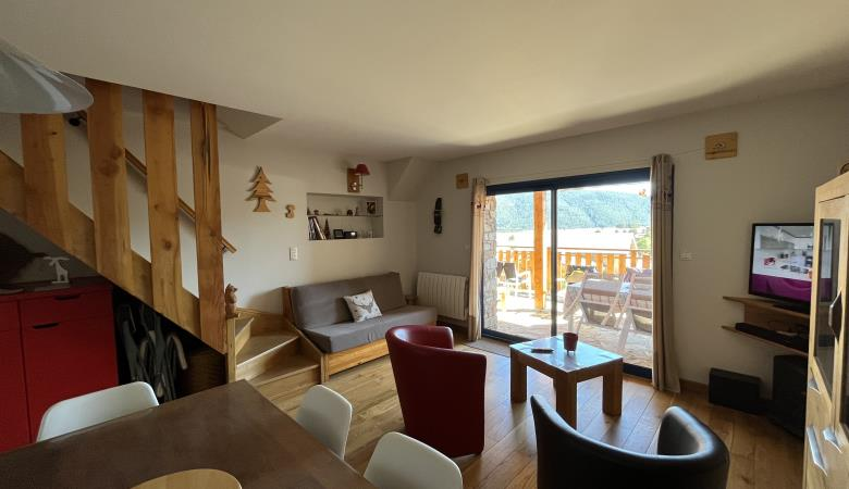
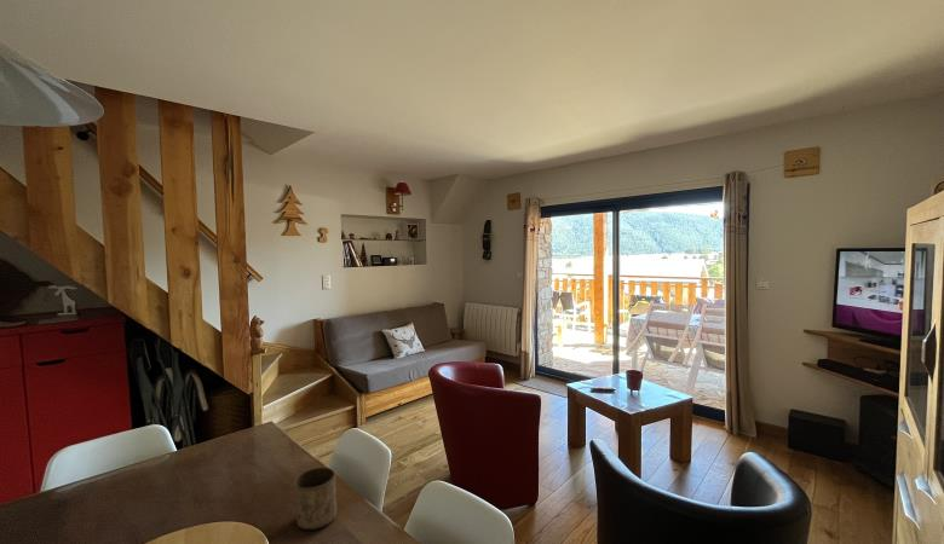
+ cup [293,467,338,531]
